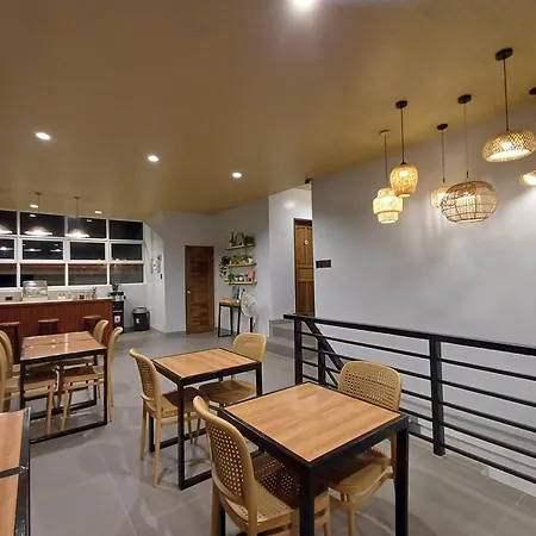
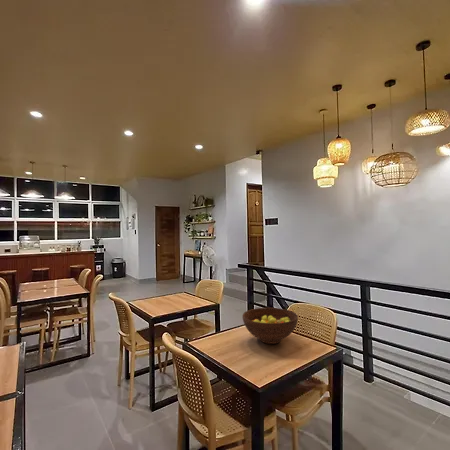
+ fruit bowl [242,307,299,345]
